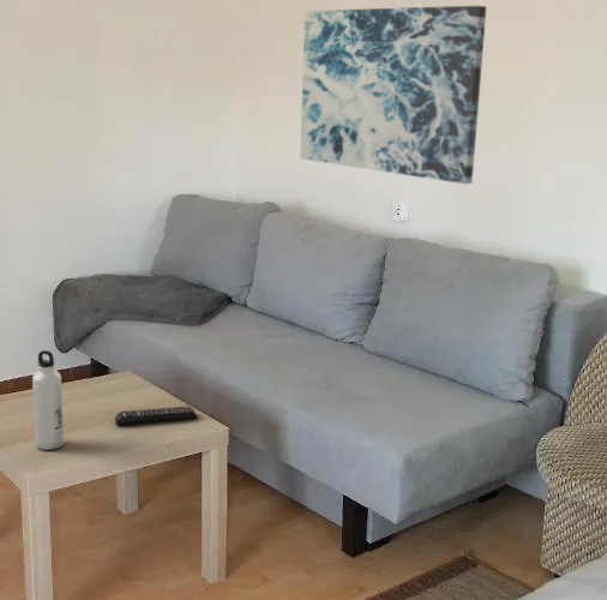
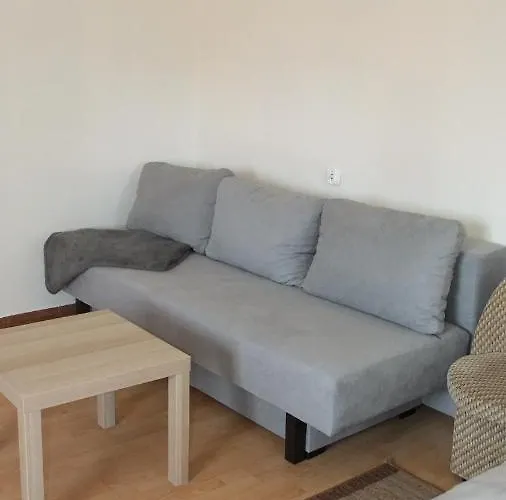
- water bottle [31,349,65,451]
- remote control [114,404,198,426]
- wall art [299,5,487,185]
